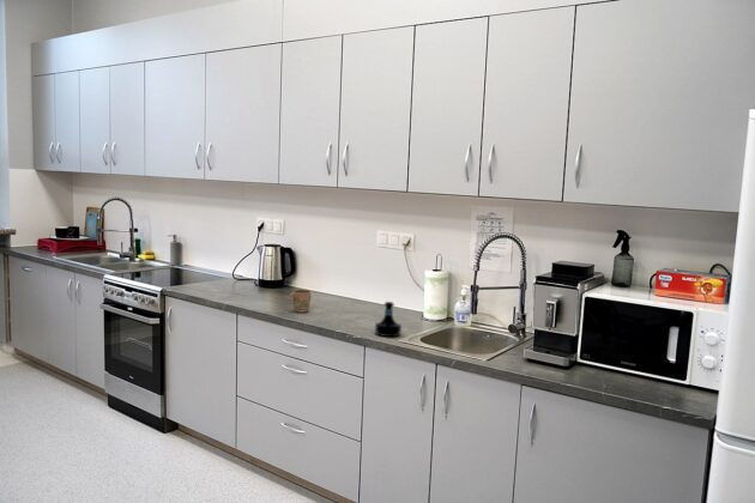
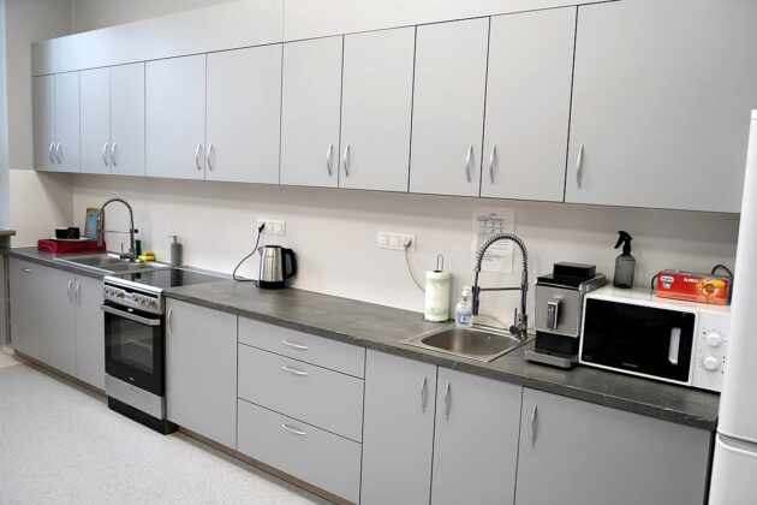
- tequila bottle [374,301,403,338]
- mug [288,289,312,313]
